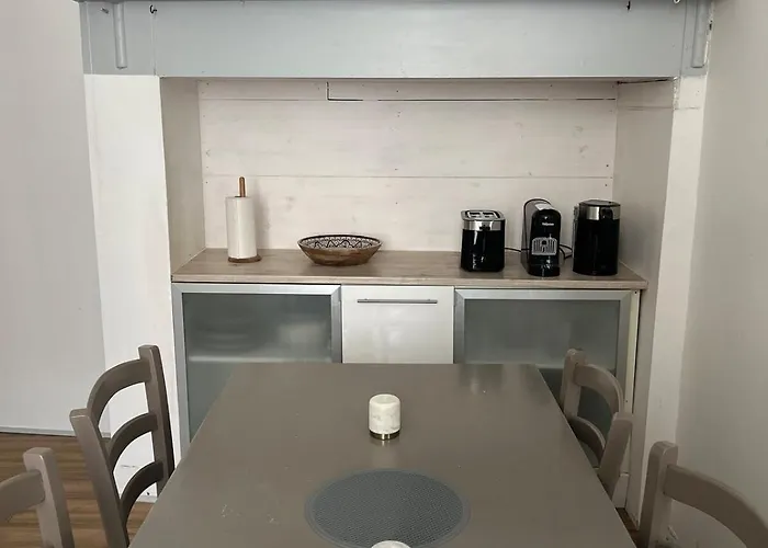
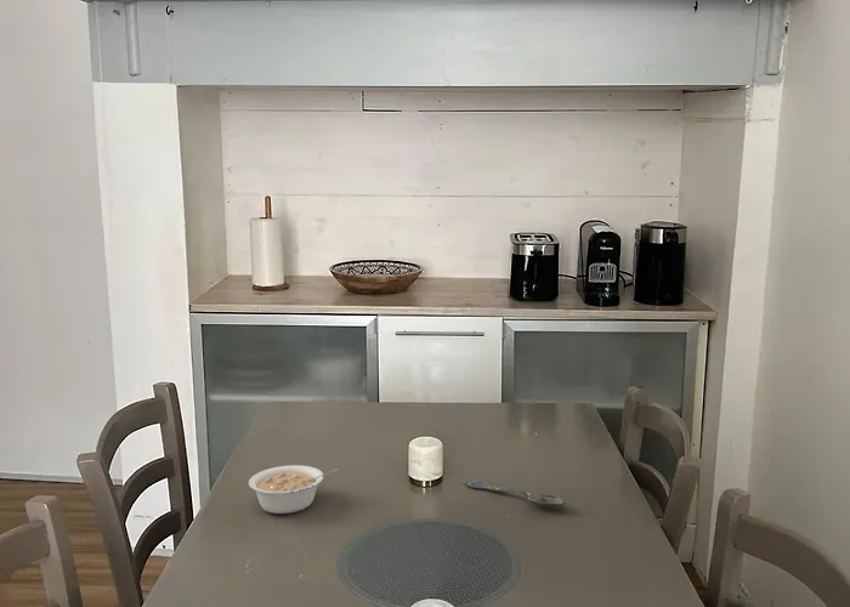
+ spoon [461,480,567,509]
+ legume [248,464,340,515]
